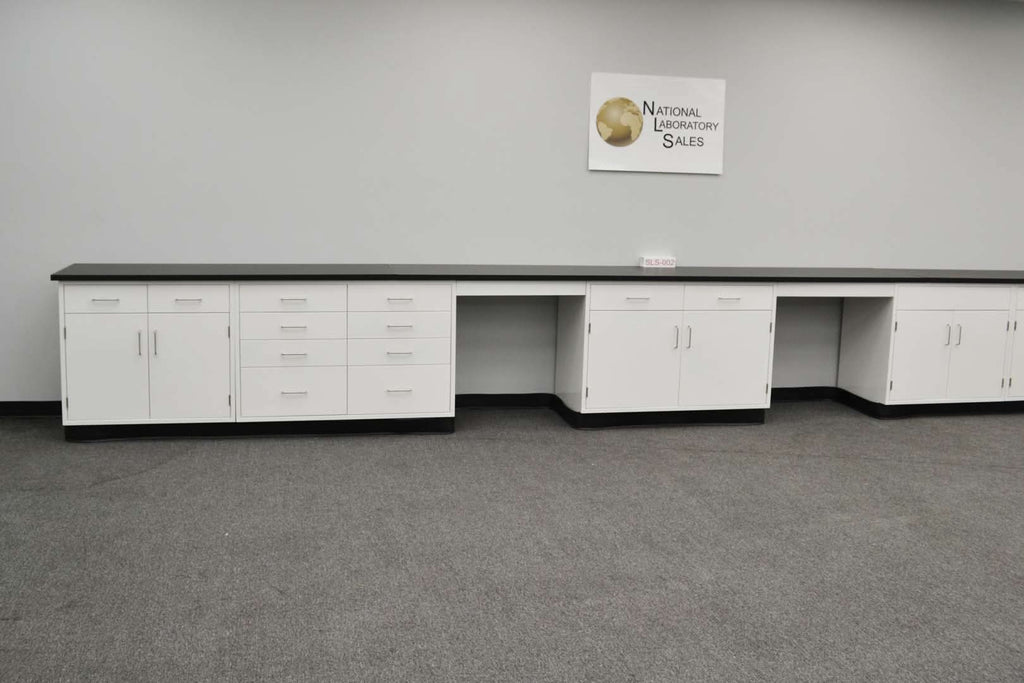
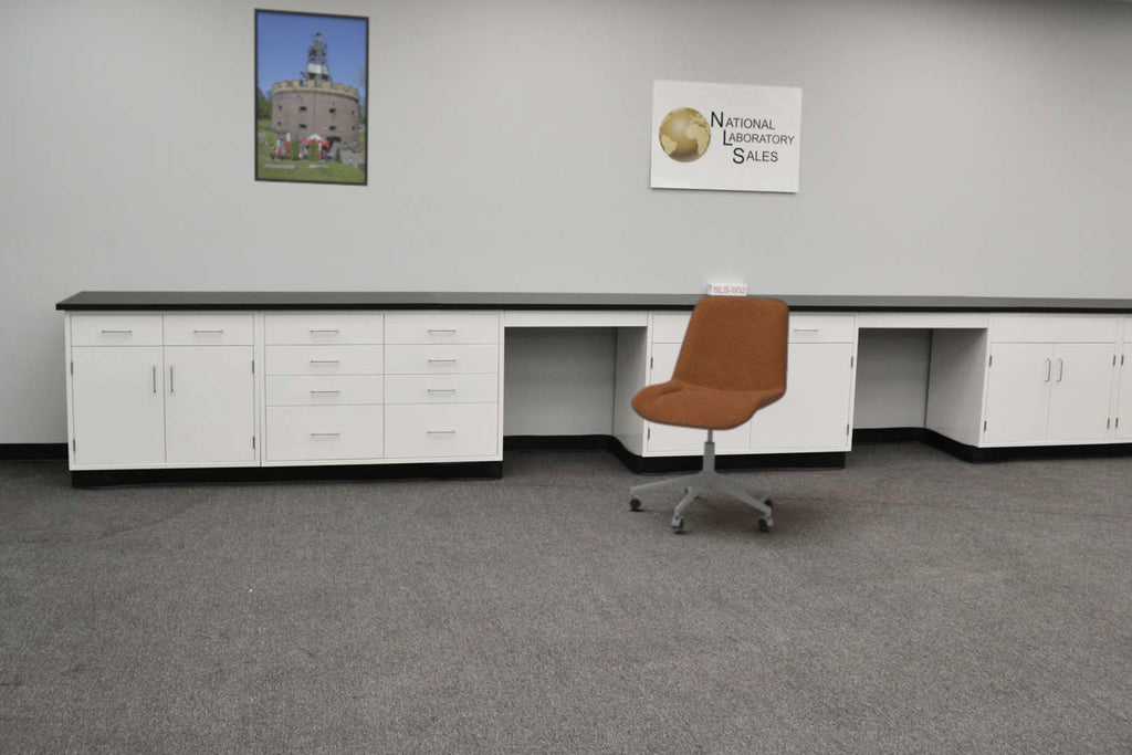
+ office chair [628,294,790,532]
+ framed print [253,7,370,188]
